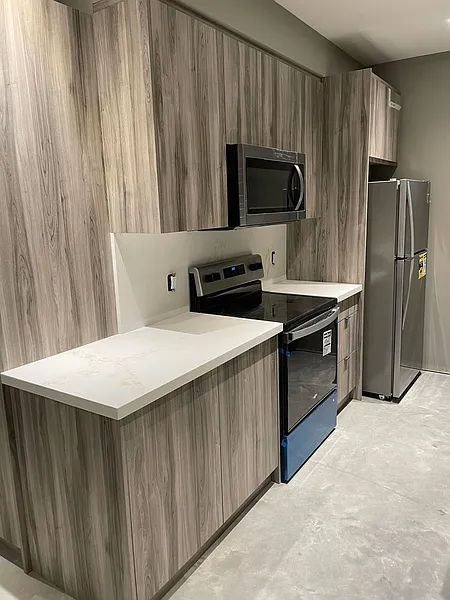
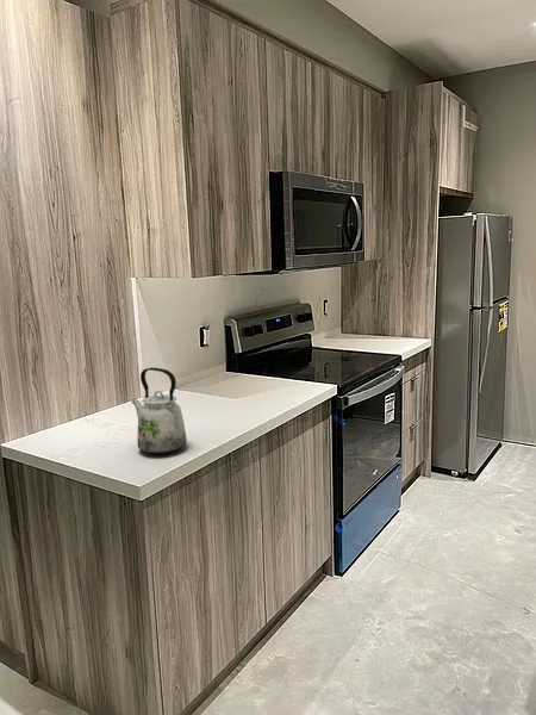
+ kettle [131,367,188,455]
